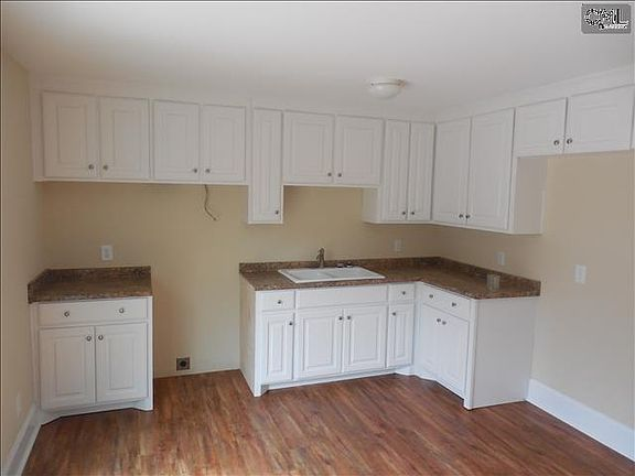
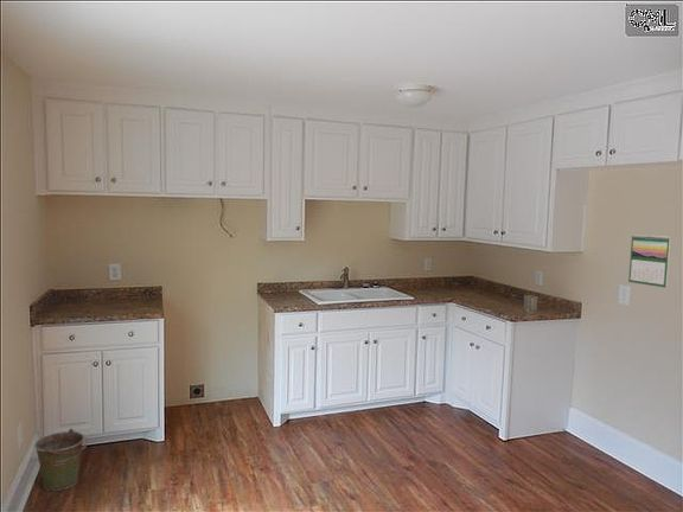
+ bucket [33,428,89,492]
+ calendar [627,233,671,289]
